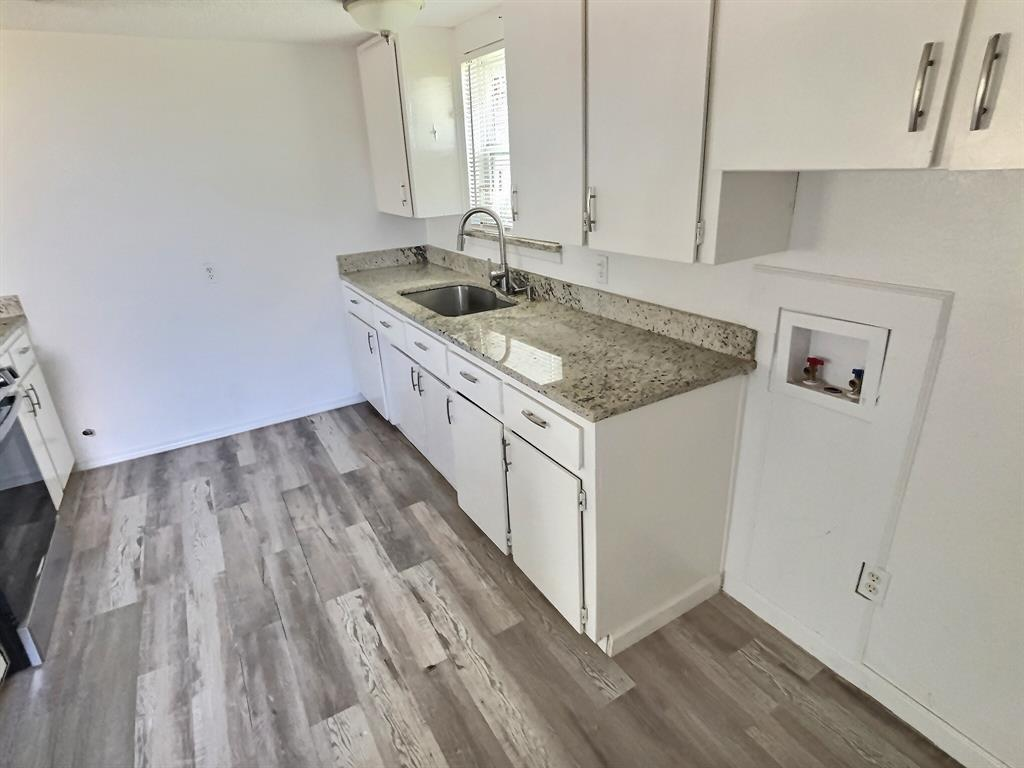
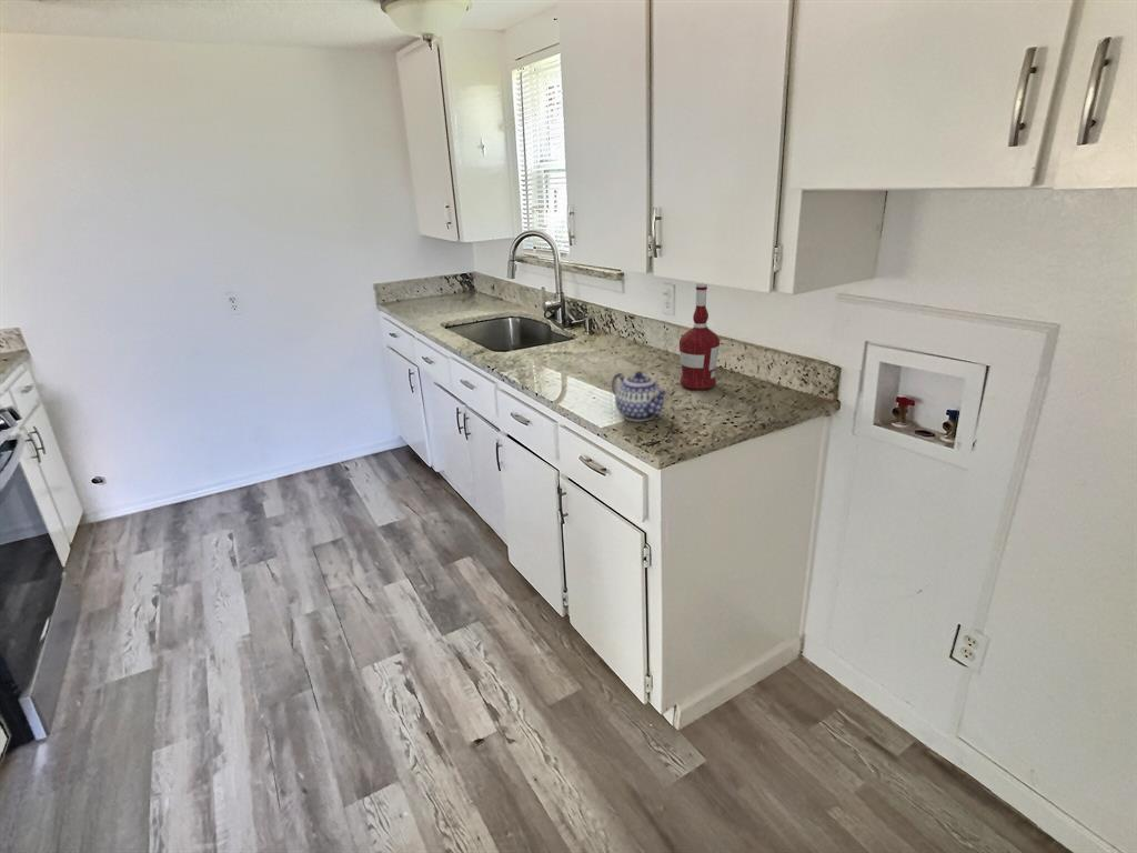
+ teapot [611,370,670,422]
+ alcohol [678,282,721,391]
